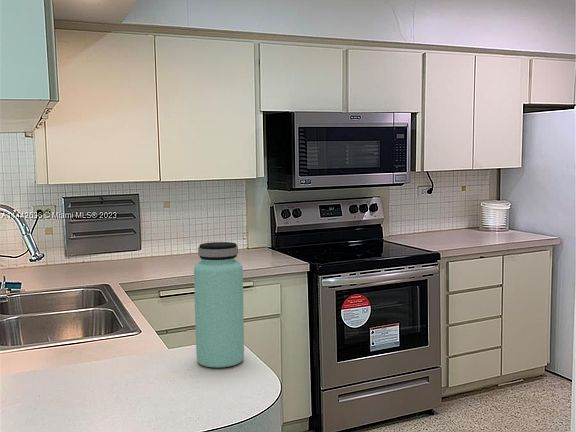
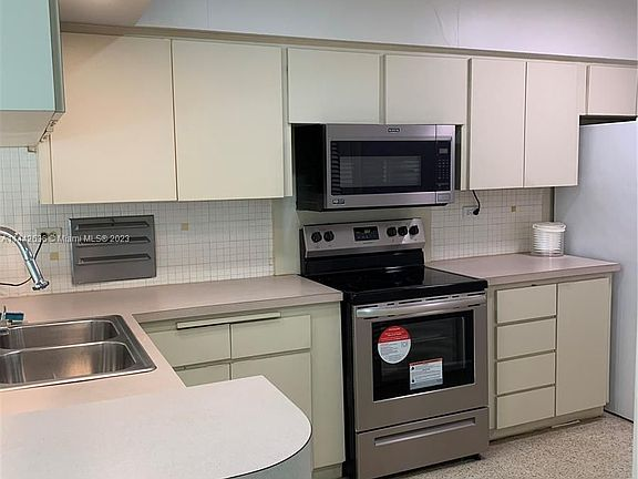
- bottle [193,241,245,368]
